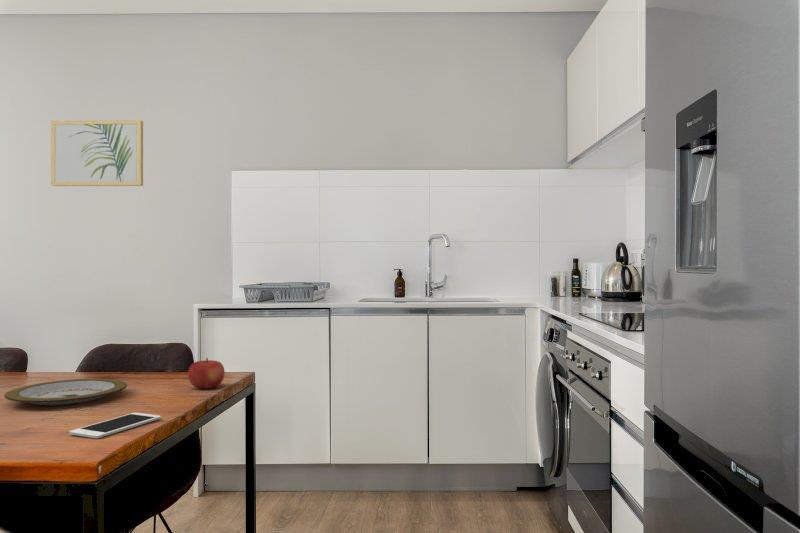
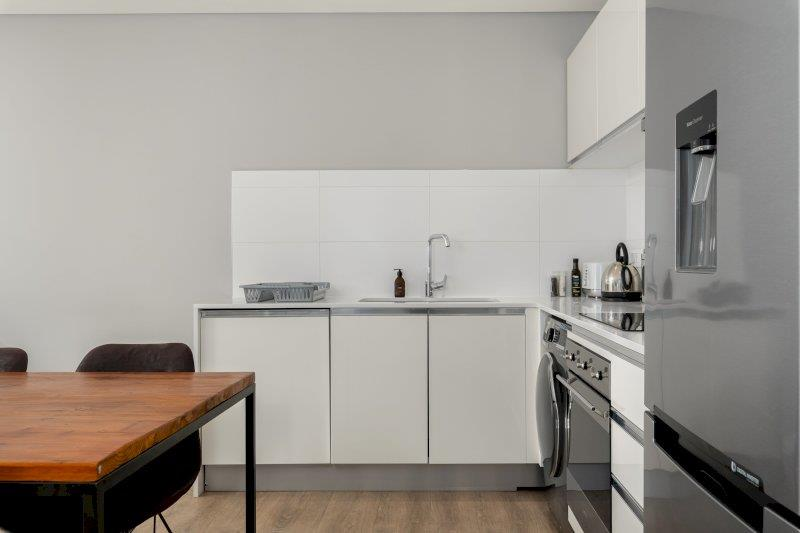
- wall art [50,119,144,187]
- cell phone [68,412,162,439]
- plate [4,378,128,407]
- fruit [187,357,226,390]
